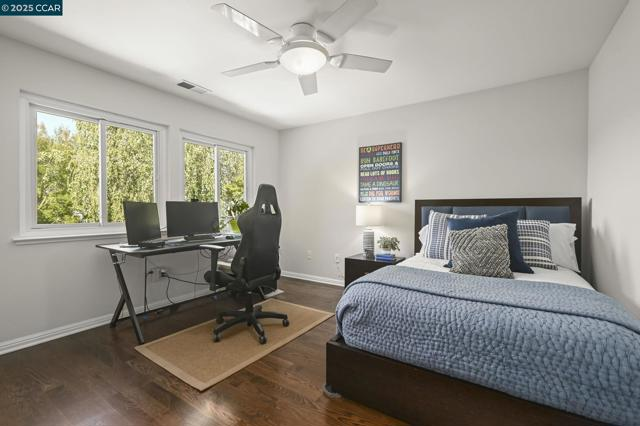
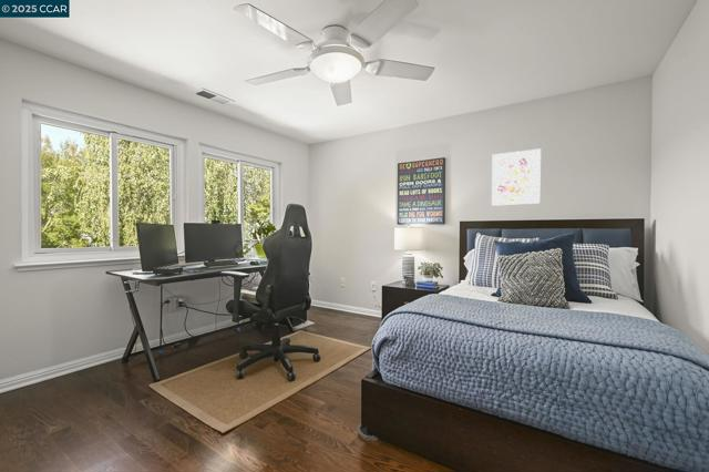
+ wall art [491,147,542,207]
